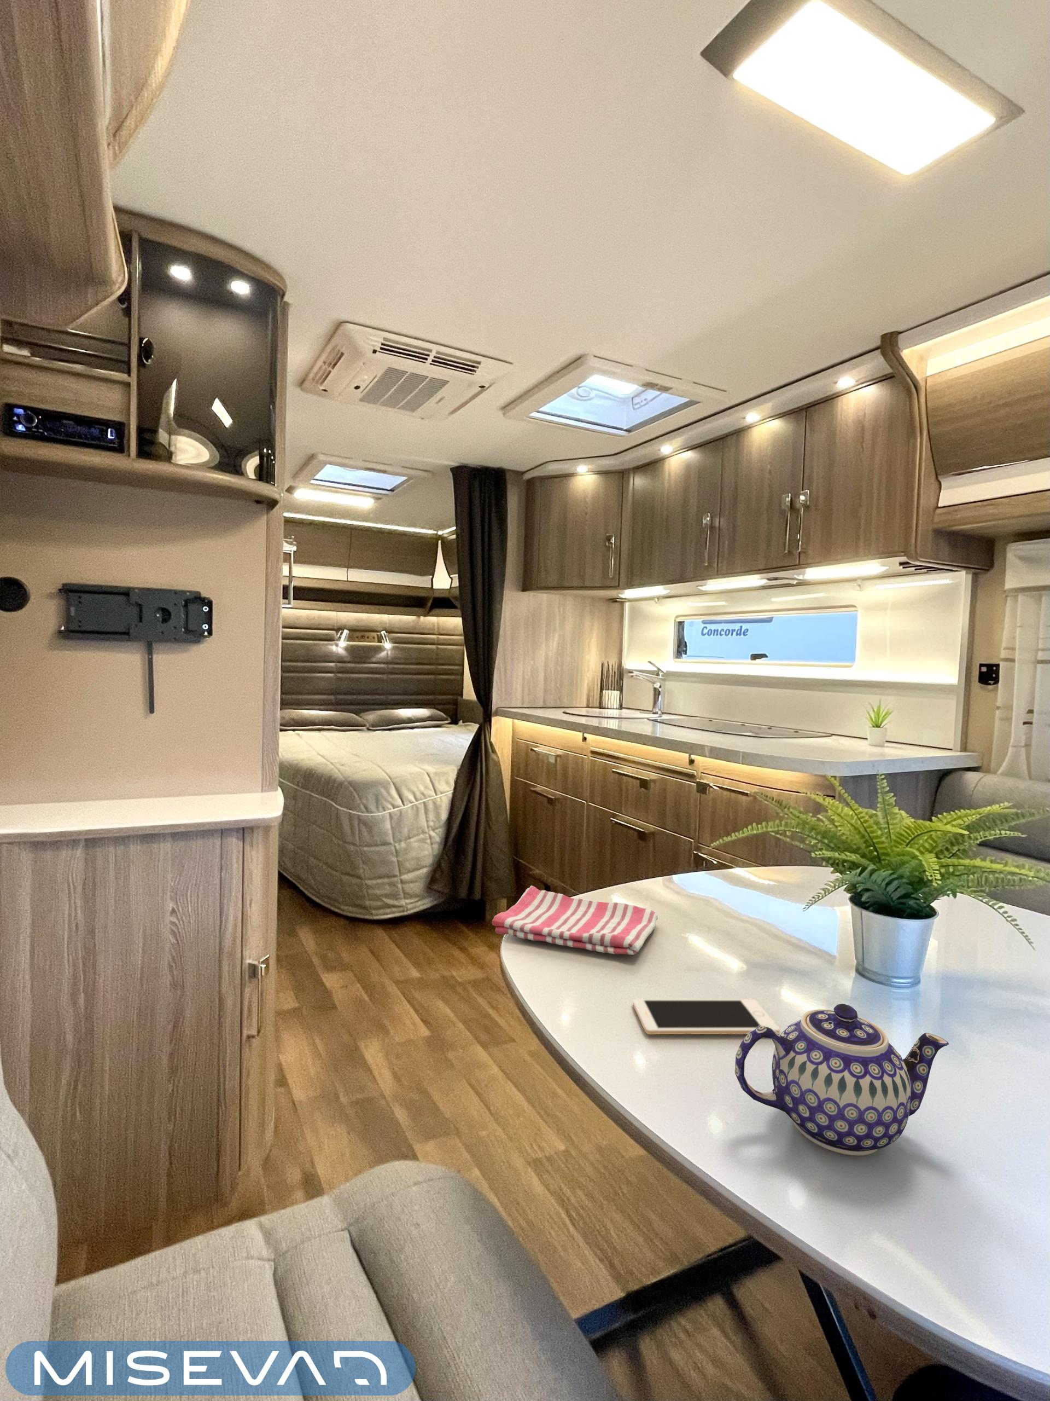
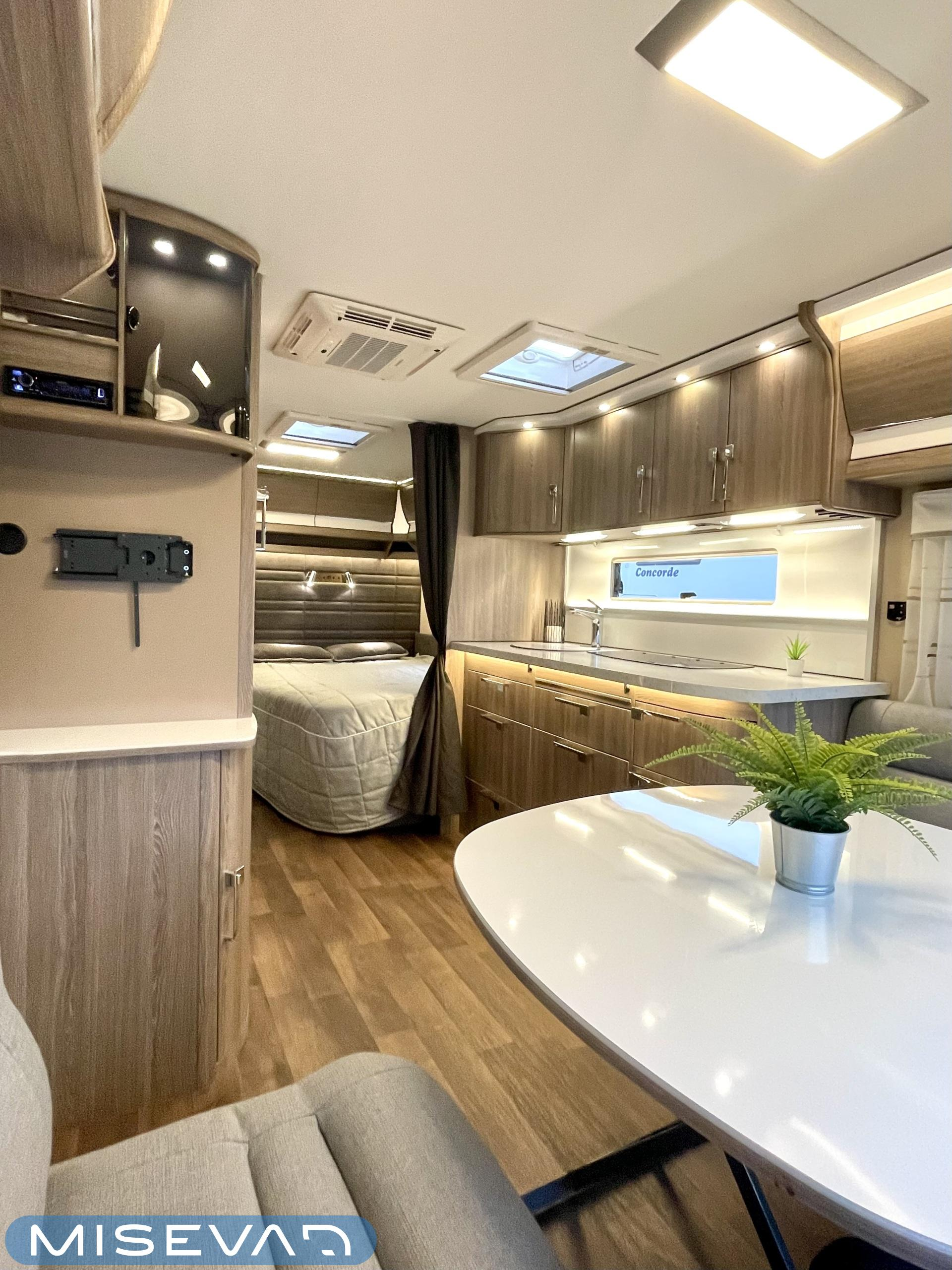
- cell phone [632,998,781,1035]
- teapot [735,1003,950,1156]
- dish towel [492,885,658,955]
